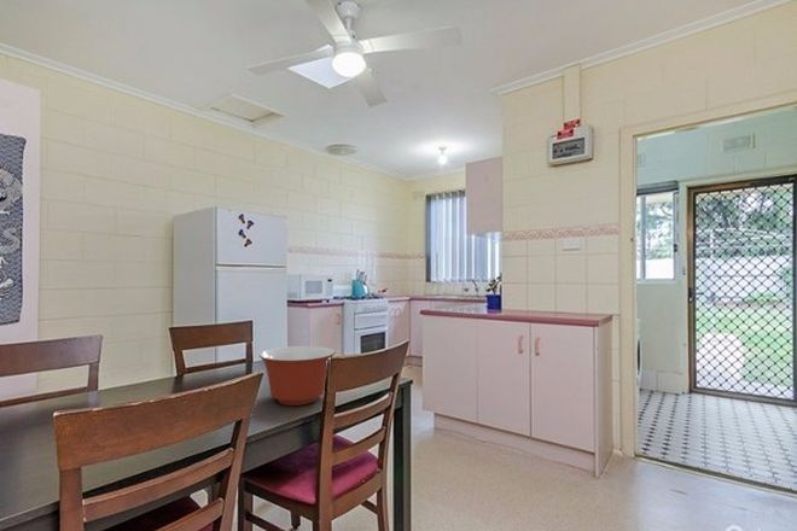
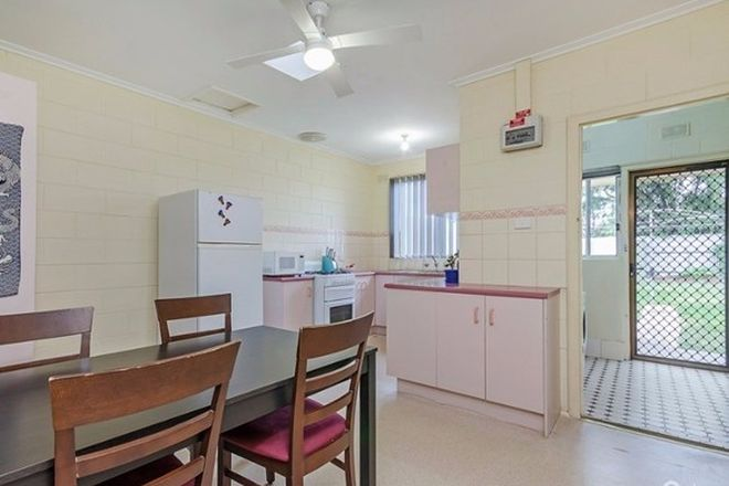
- mixing bowl [258,345,336,407]
